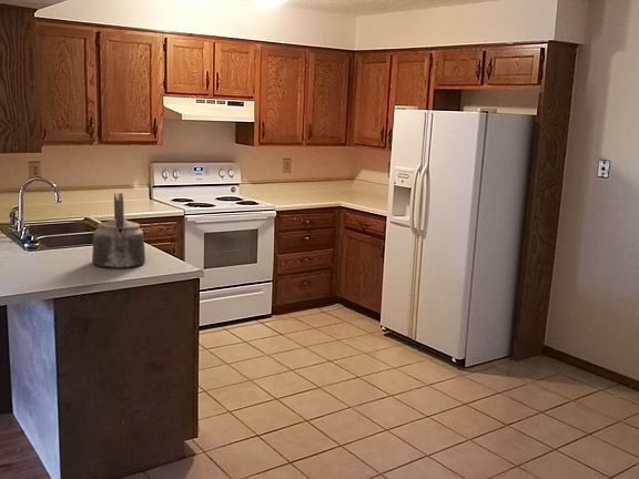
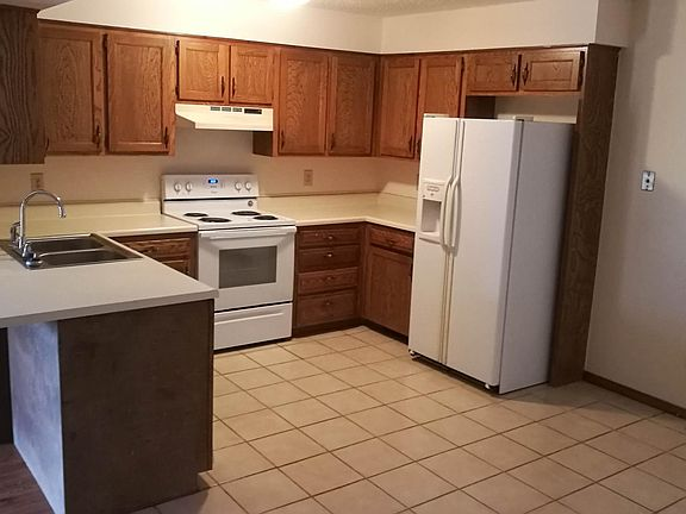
- kettle [91,192,146,269]
